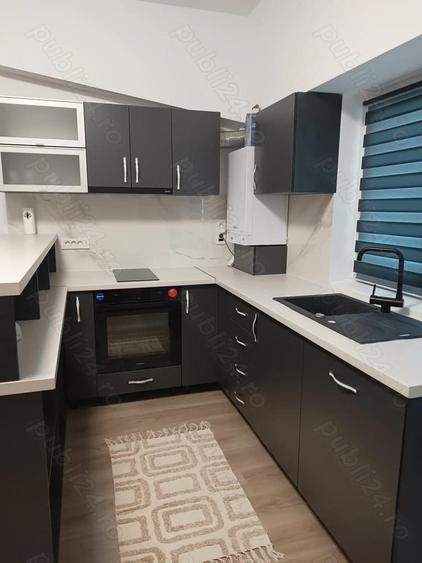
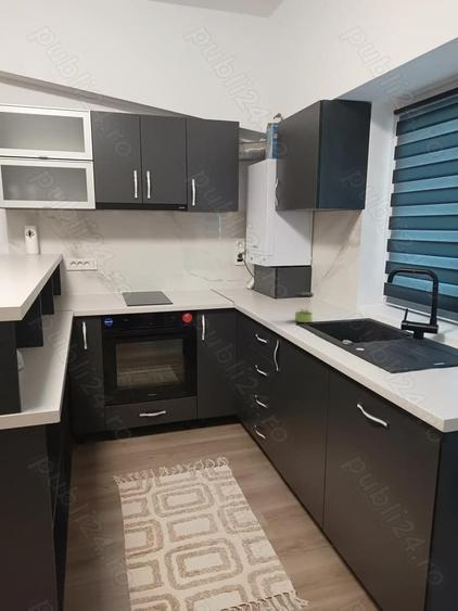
+ jar [294,291,315,323]
